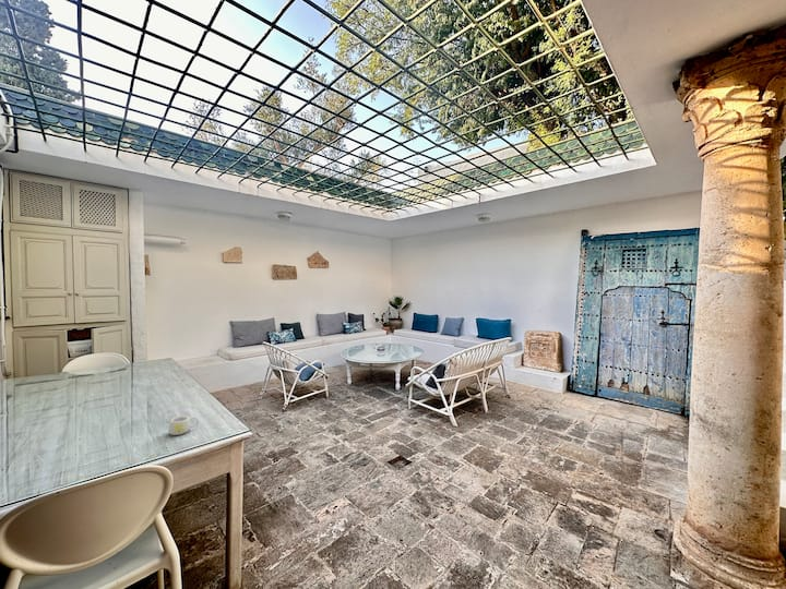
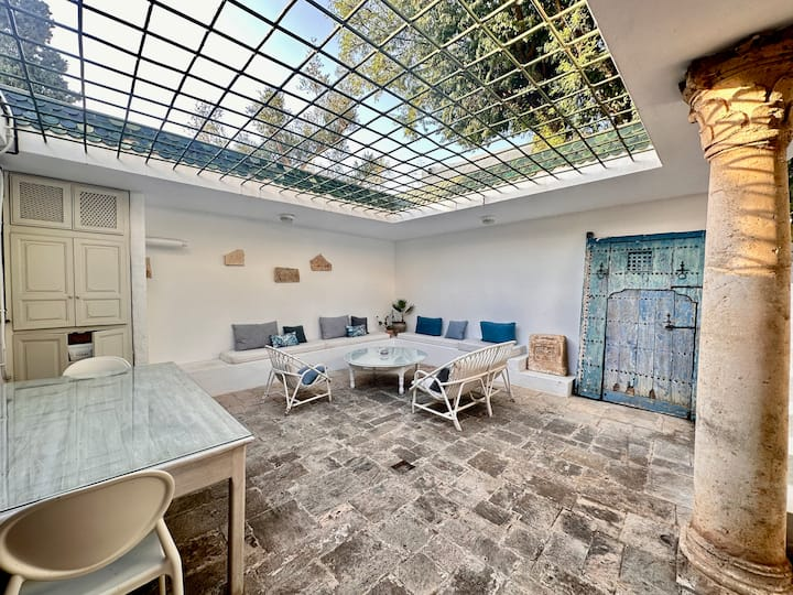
- mug [167,414,200,436]
